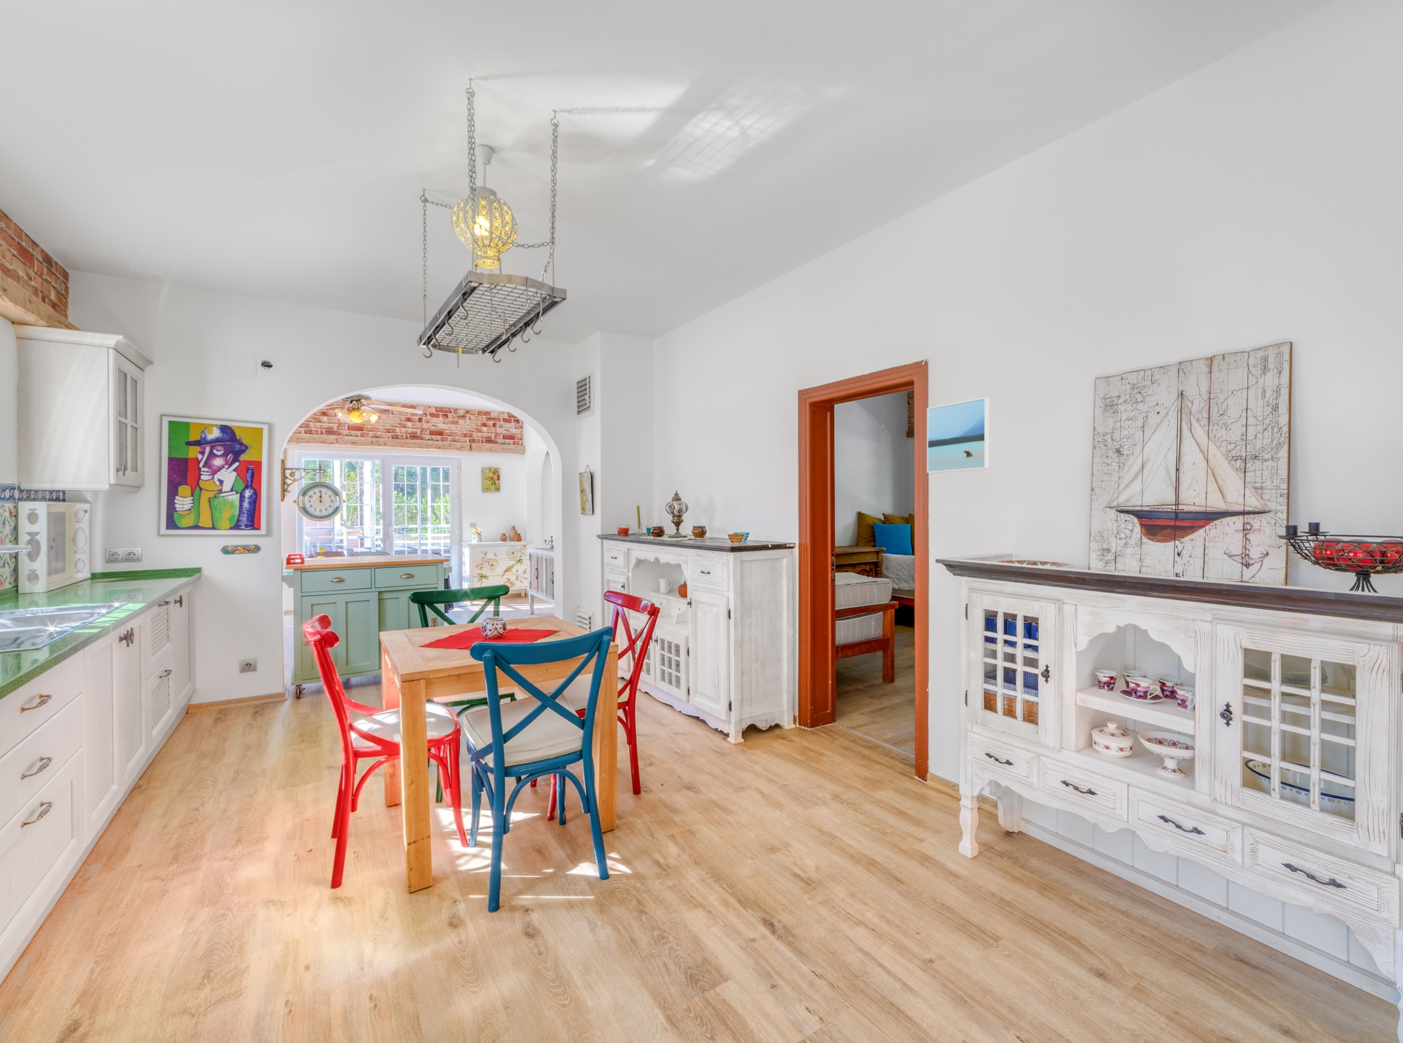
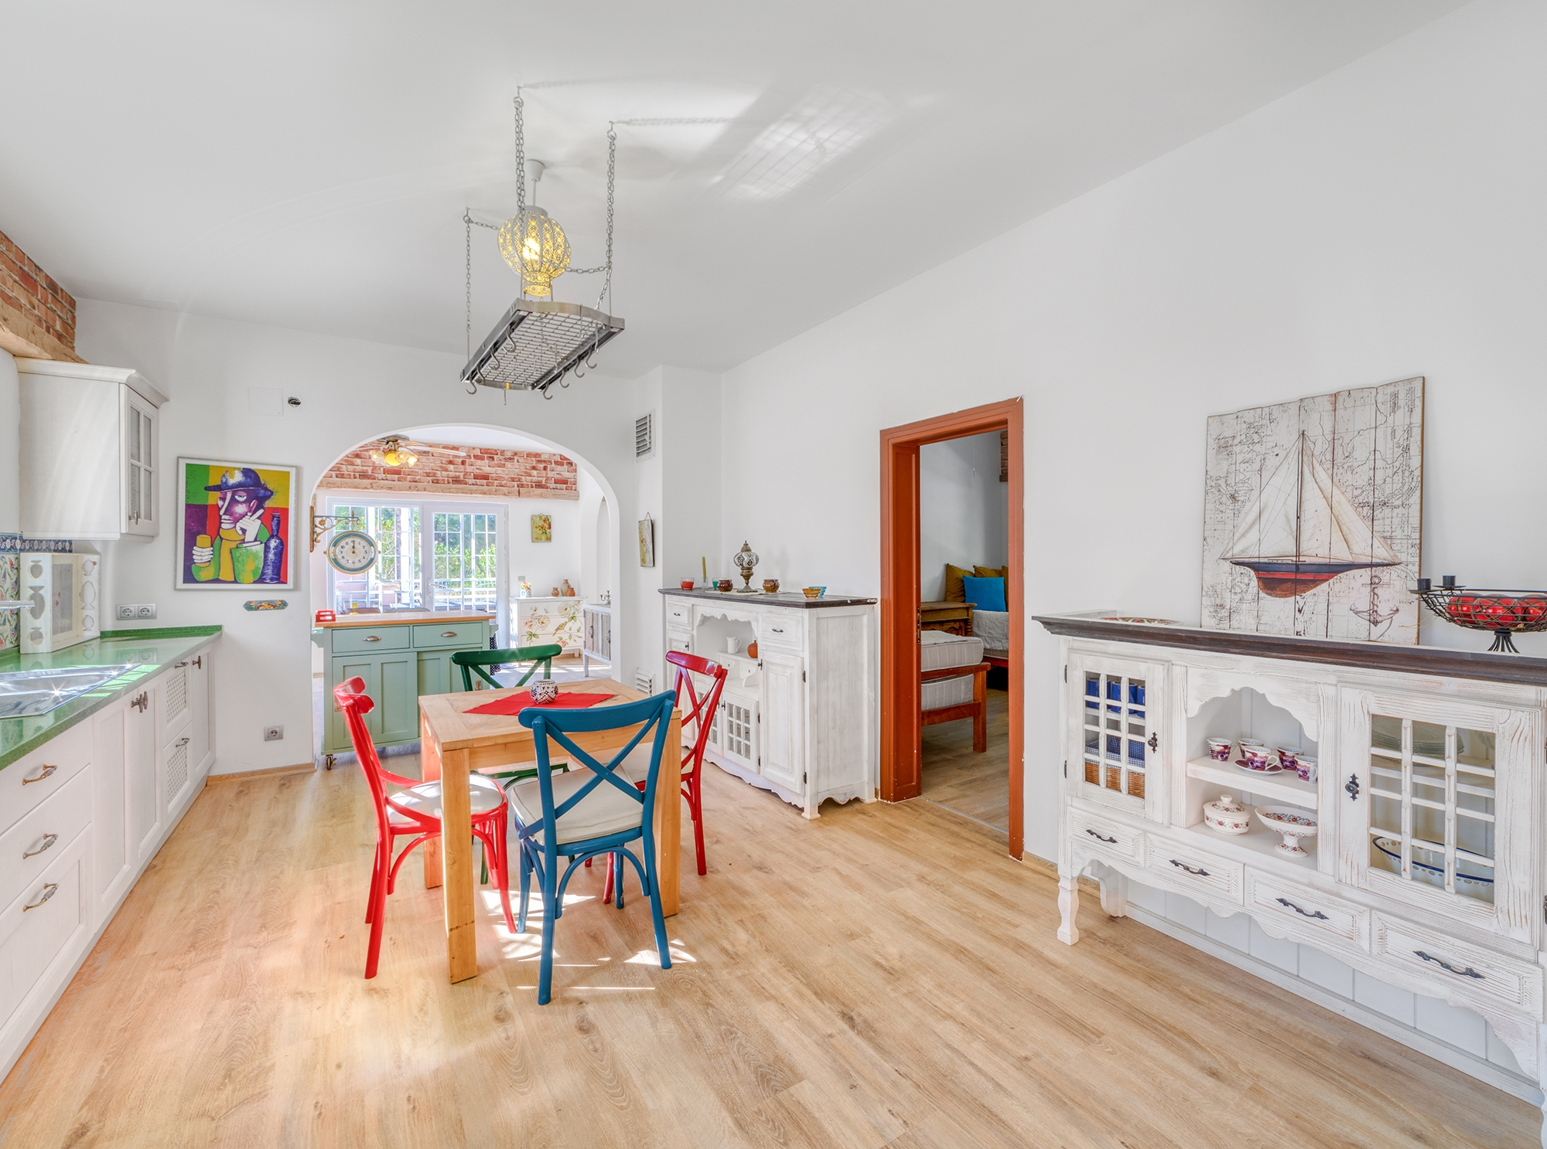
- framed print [927,397,990,474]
